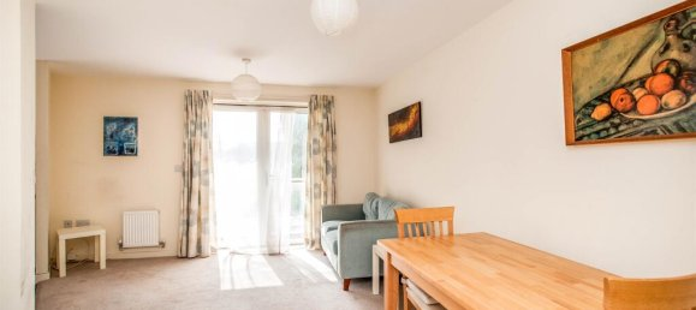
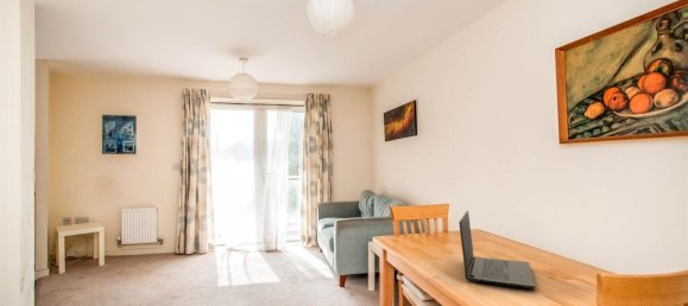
+ laptop [457,210,536,289]
